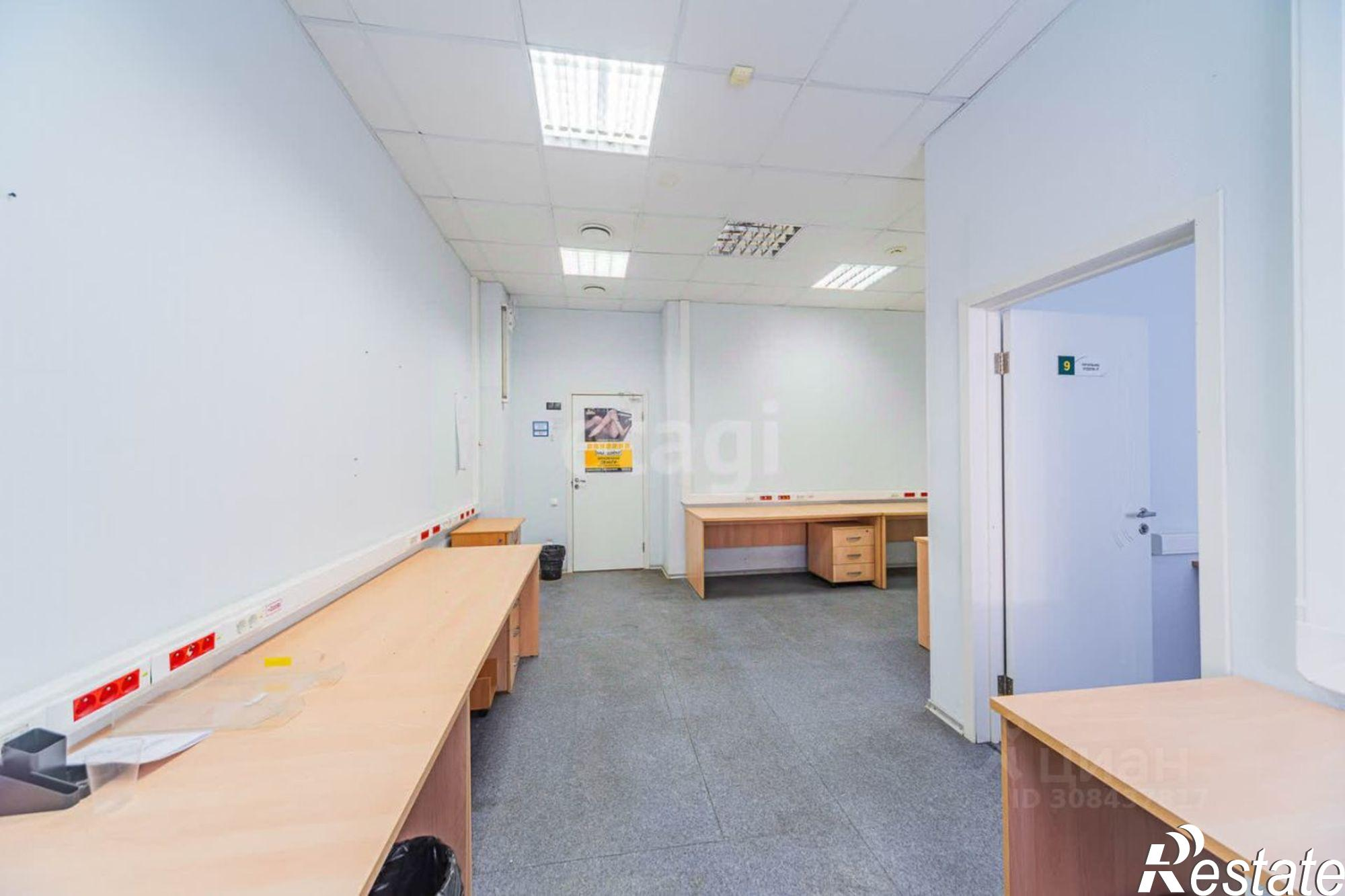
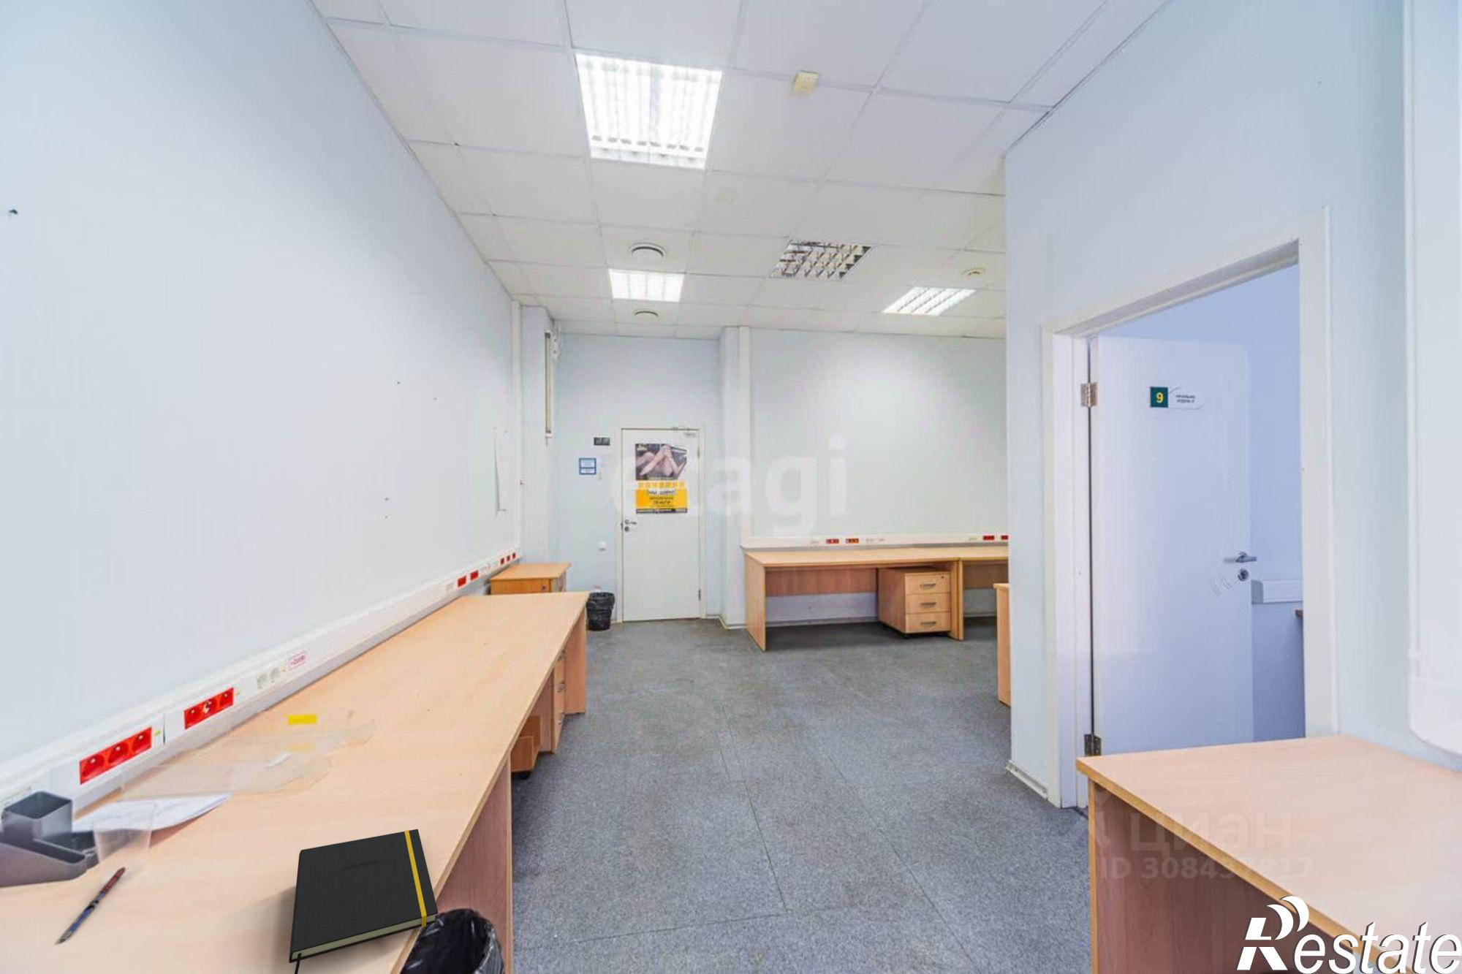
+ notepad [288,828,438,974]
+ pen [55,866,128,944]
